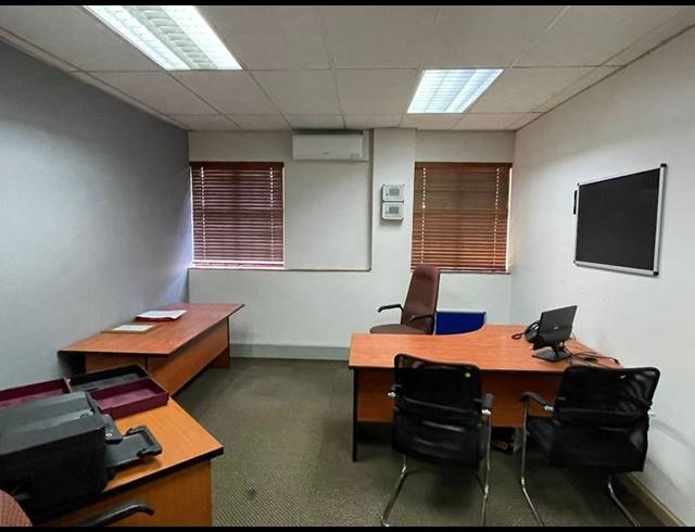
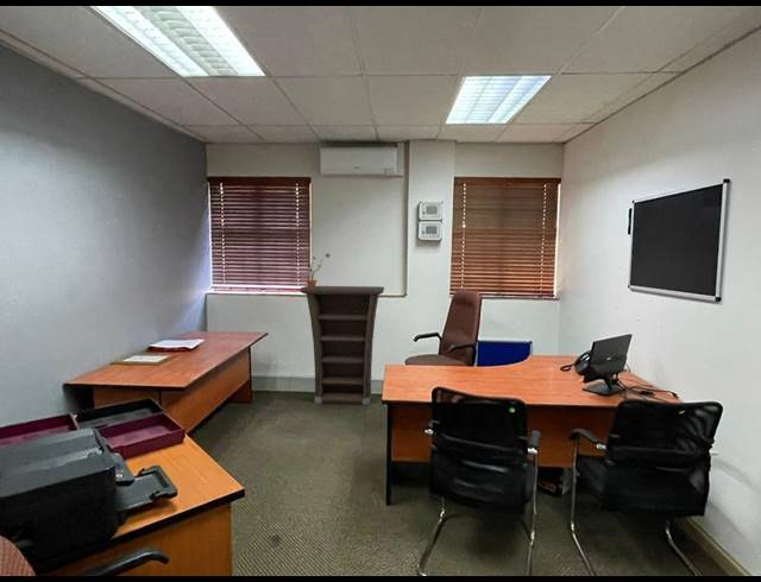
+ cabinet [298,285,385,406]
+ potted plant [300,252,331,287]
